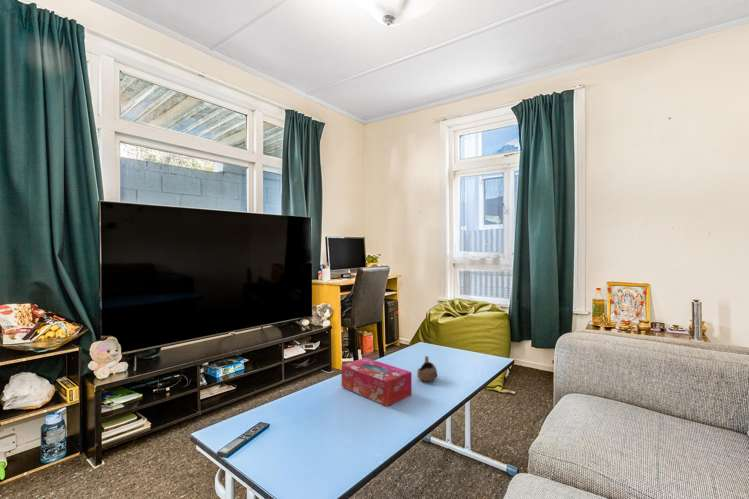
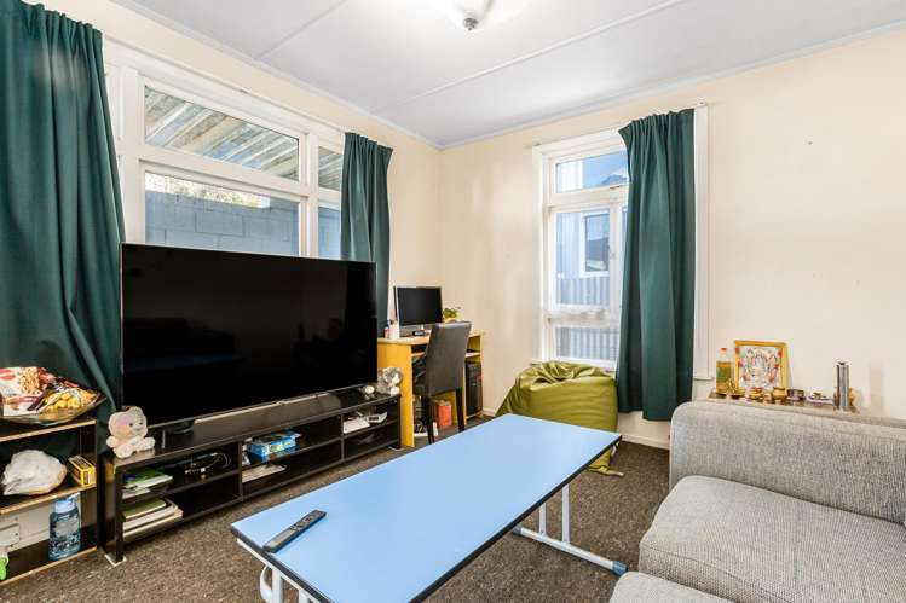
- cup [416,355,438,382]
- tissue box [340,357,413,407]
